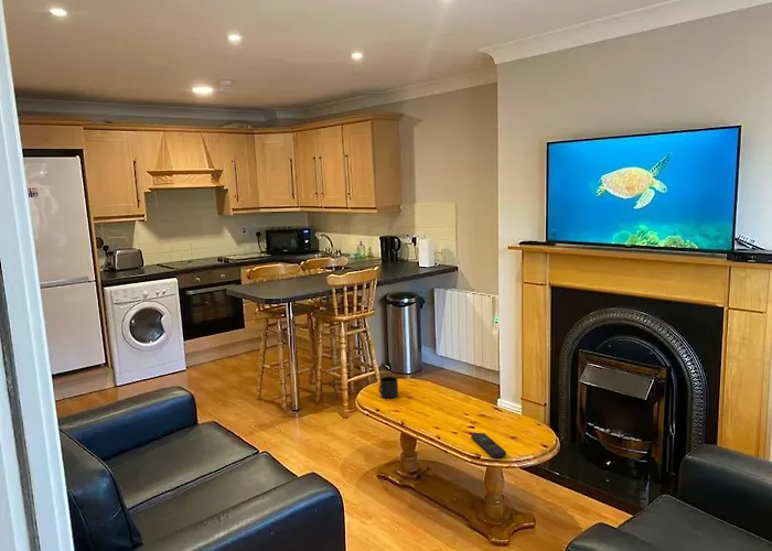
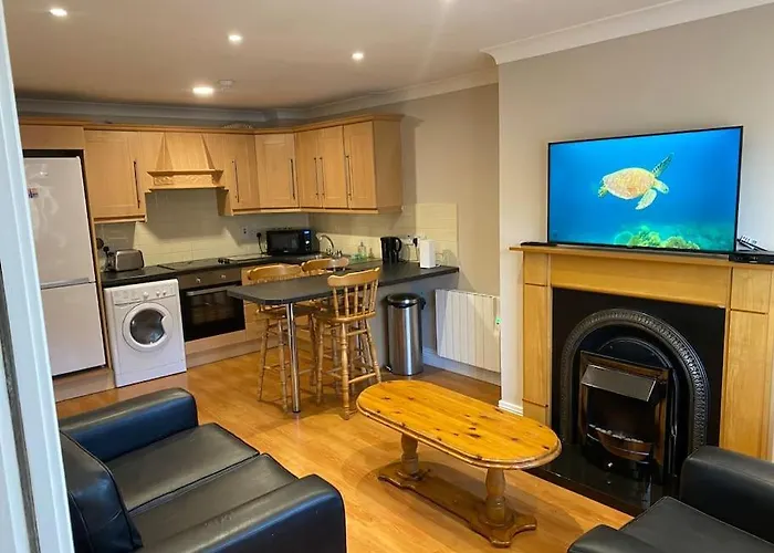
- mug [377,376,399,399]
- remote control [470,432,507,458]
